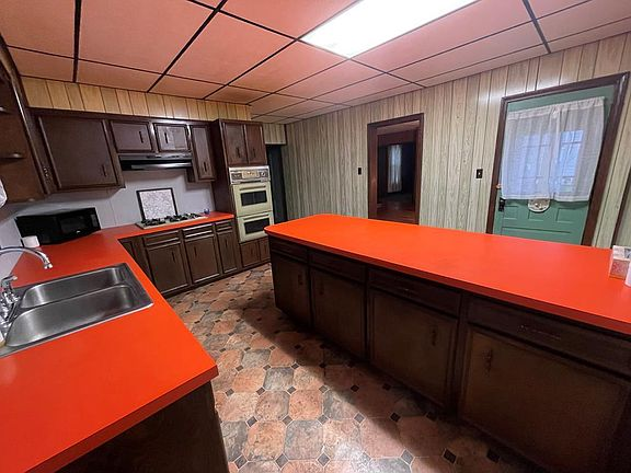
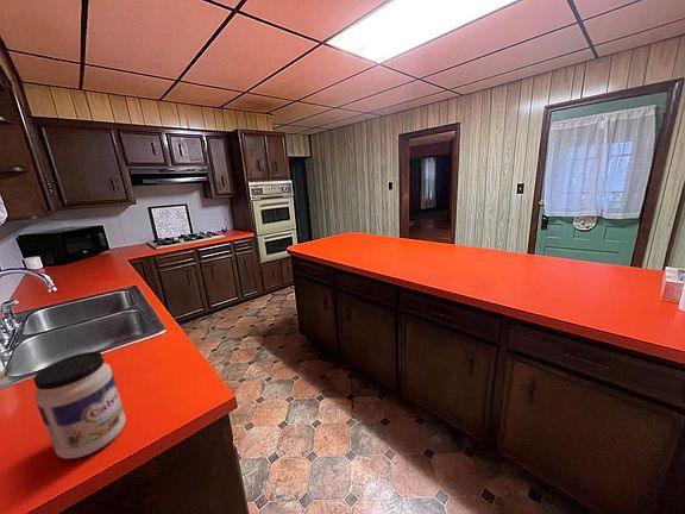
+ jar [33,351,126,460]
